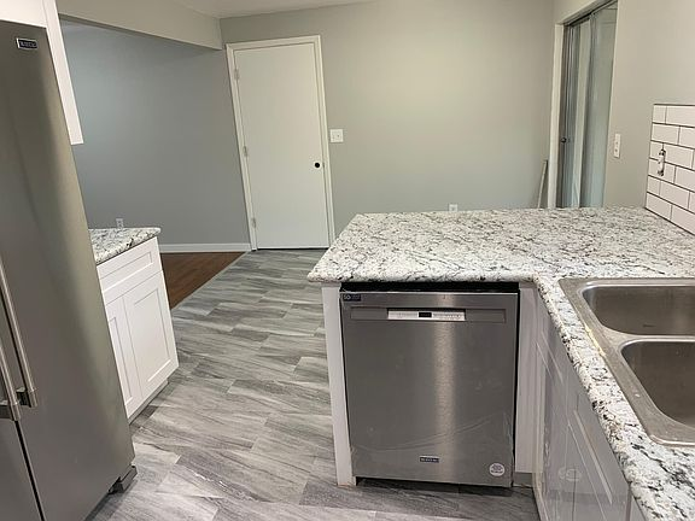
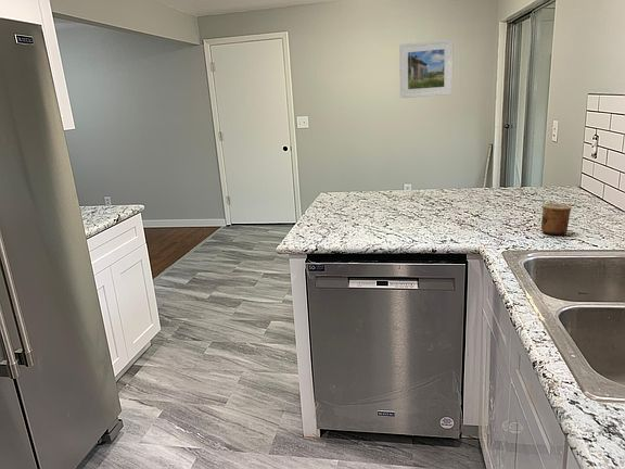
+ cup [540,202,573,236]
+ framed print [398,39,455,99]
